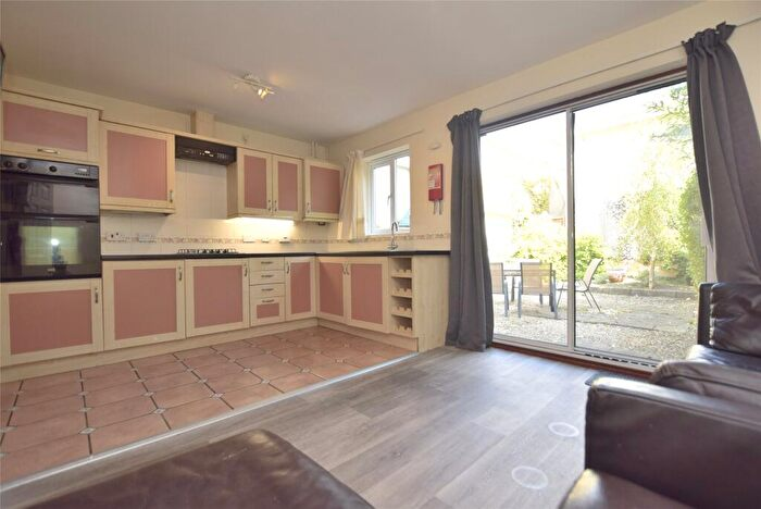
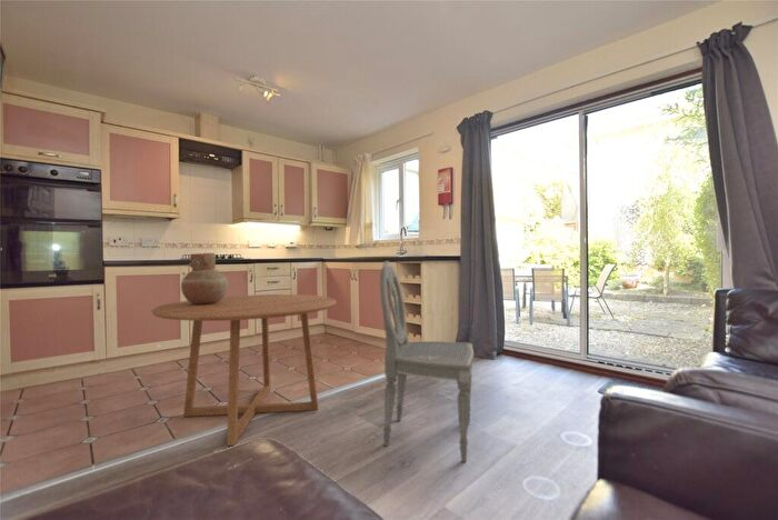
+ dining chair [379,260,475,463]
+ dining table [150,293,338,447]
+ vase [180,252,229,304]
